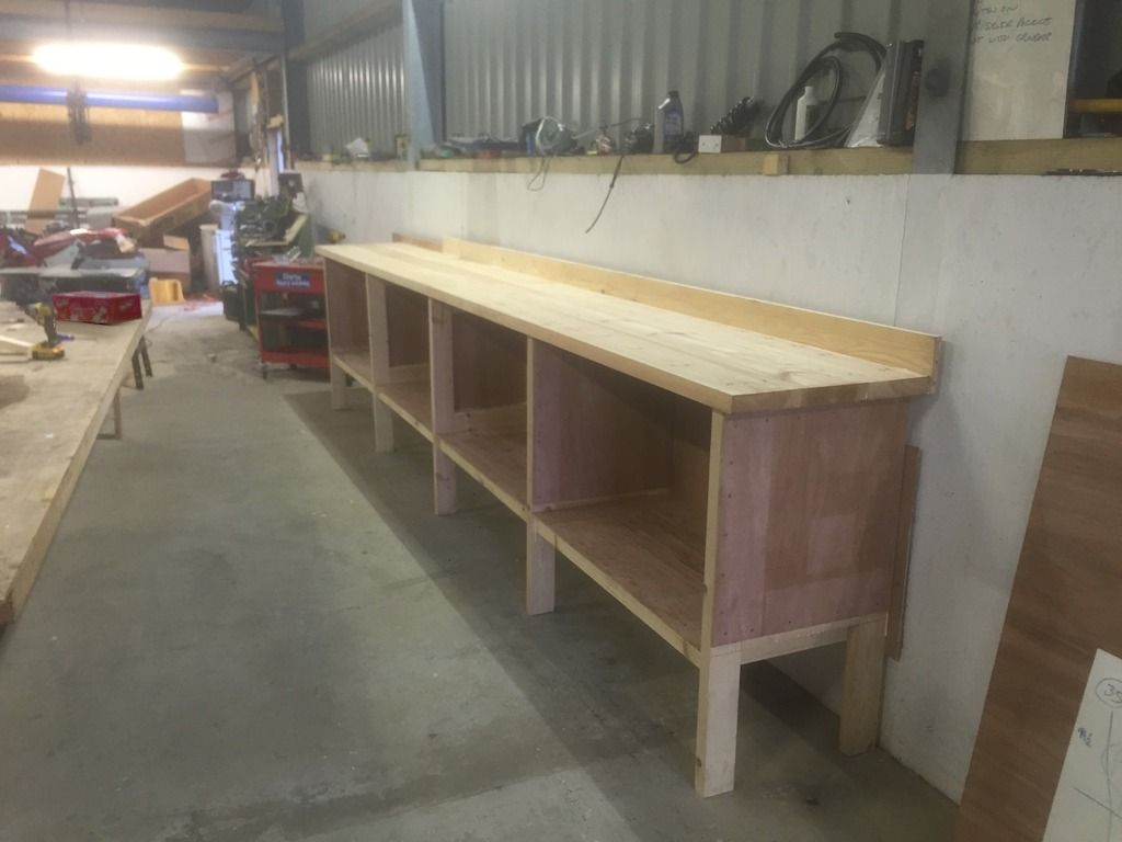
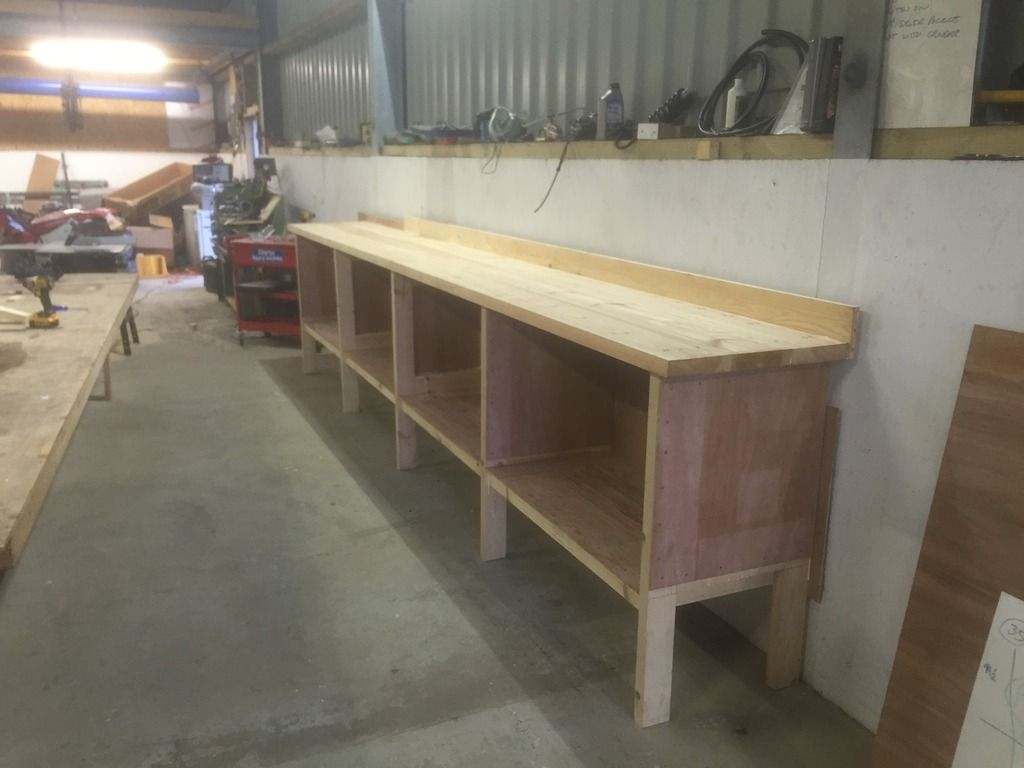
- tissue box [50,289,144,325]
